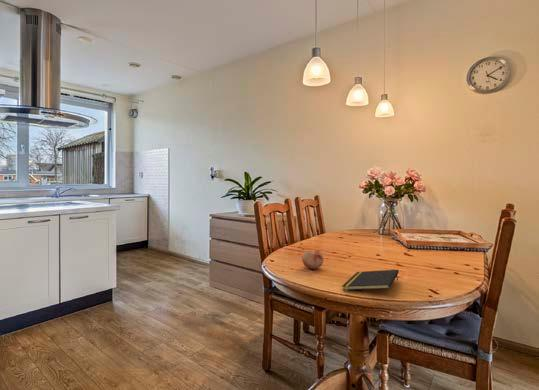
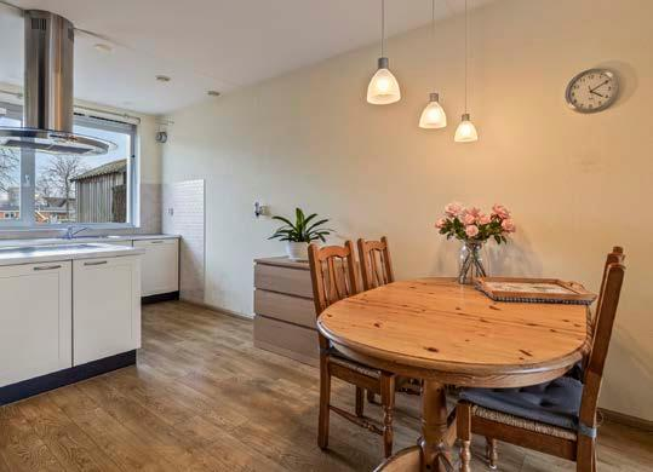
- fruit [301,249,324,270]
- notepad [341,269,400,291]
